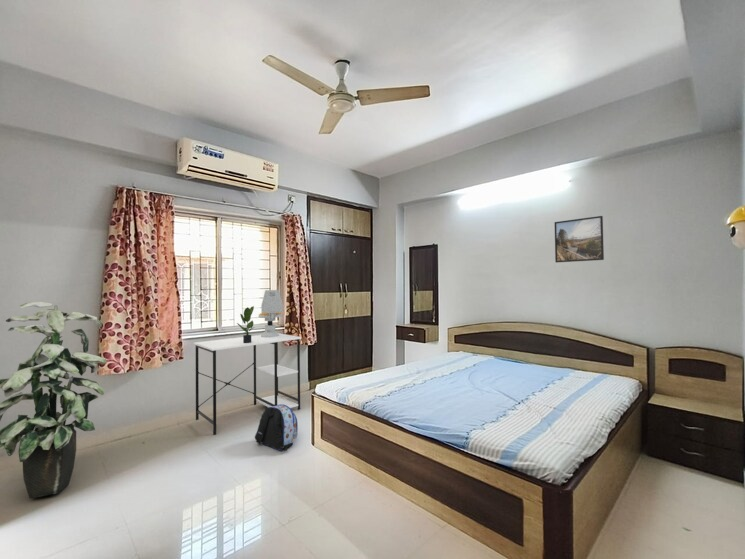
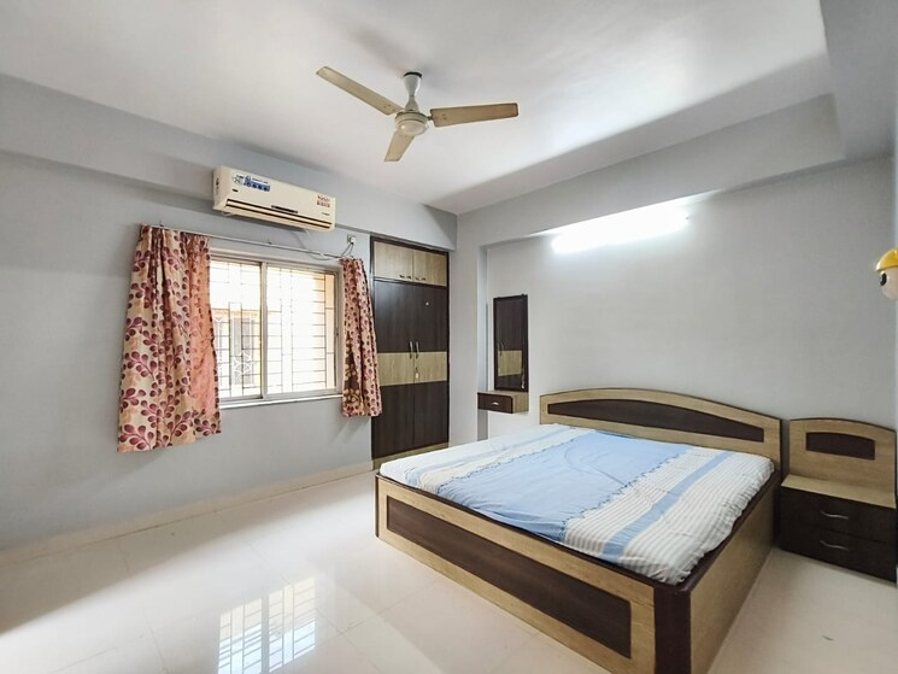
- indoor plant [0,301,107,499]
- potted plant [236,305,256,343]
- desk [193,332,302,436]
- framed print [553,215,605,264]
- backpack [254,405,299,452]
- chair [257,289,284,338]
